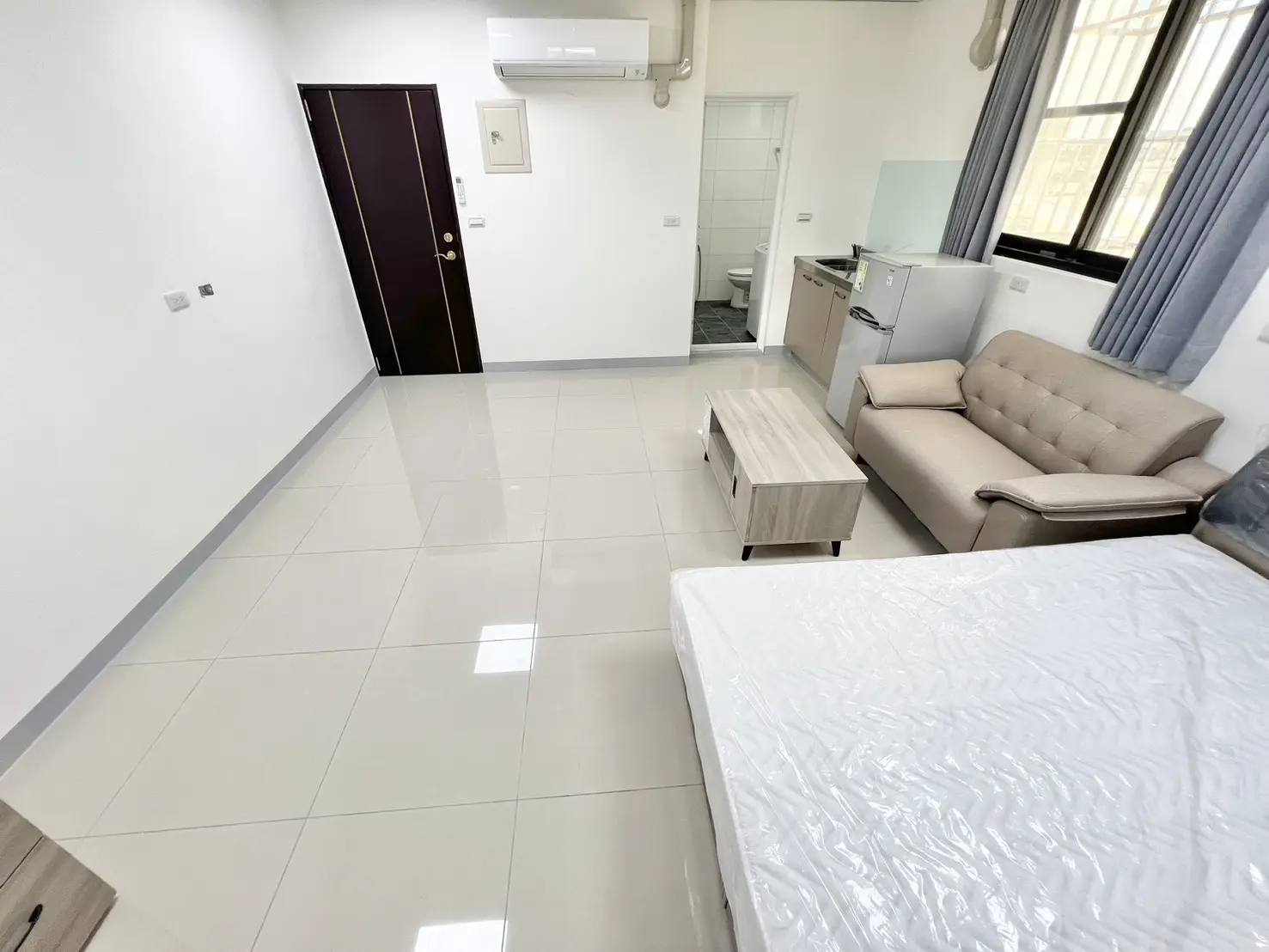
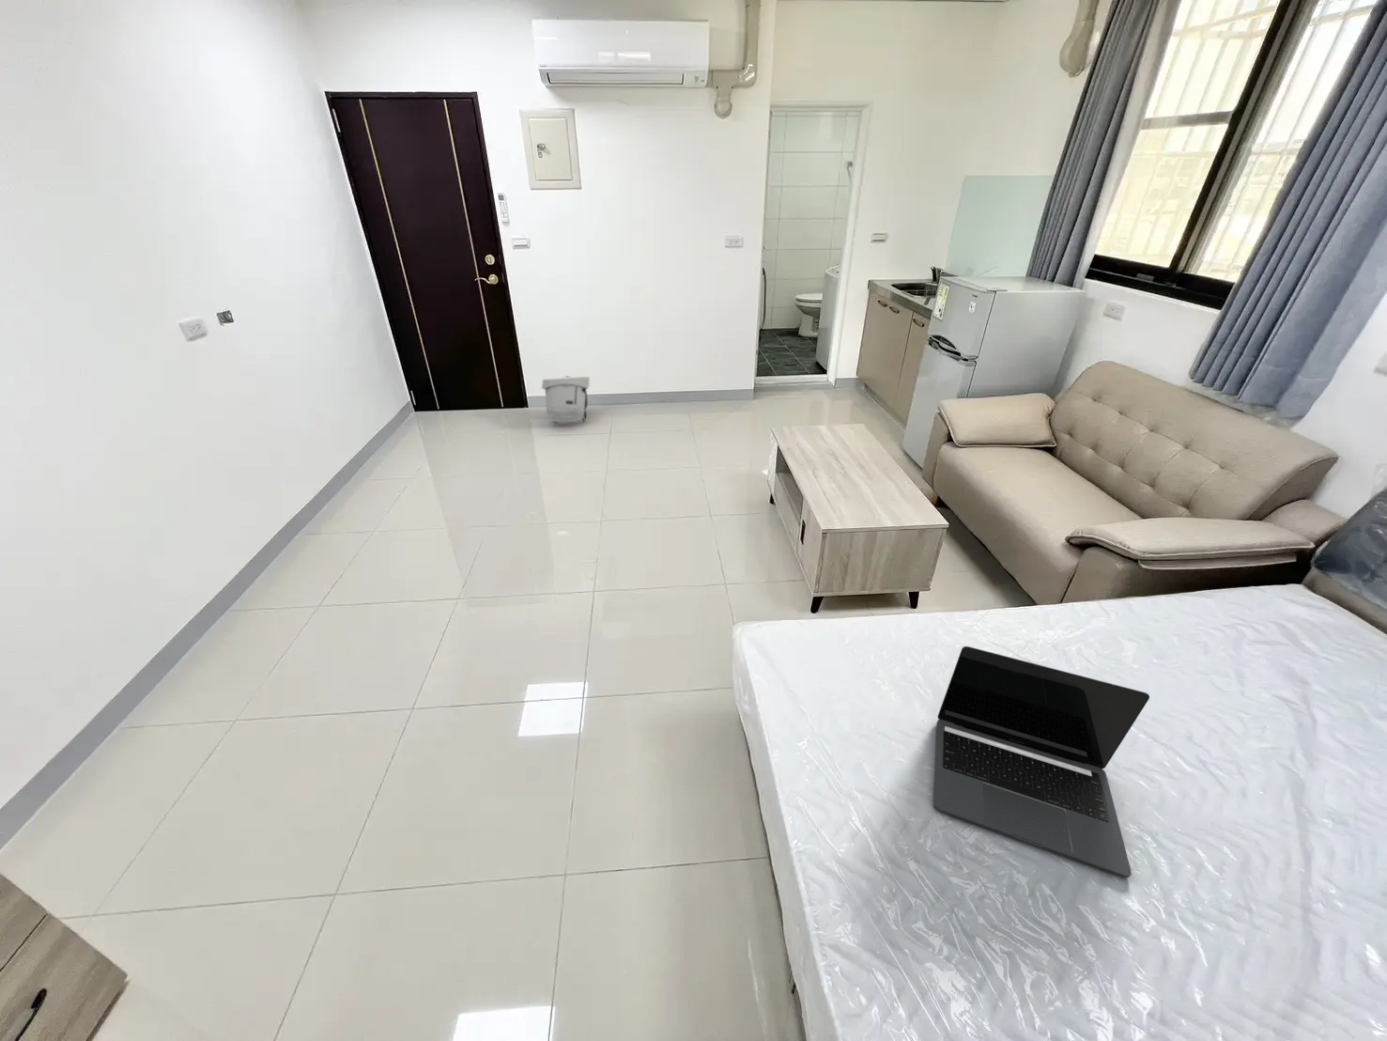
+ backpack [541,376,590,423]
+ laptop [932,645,1150,878]
